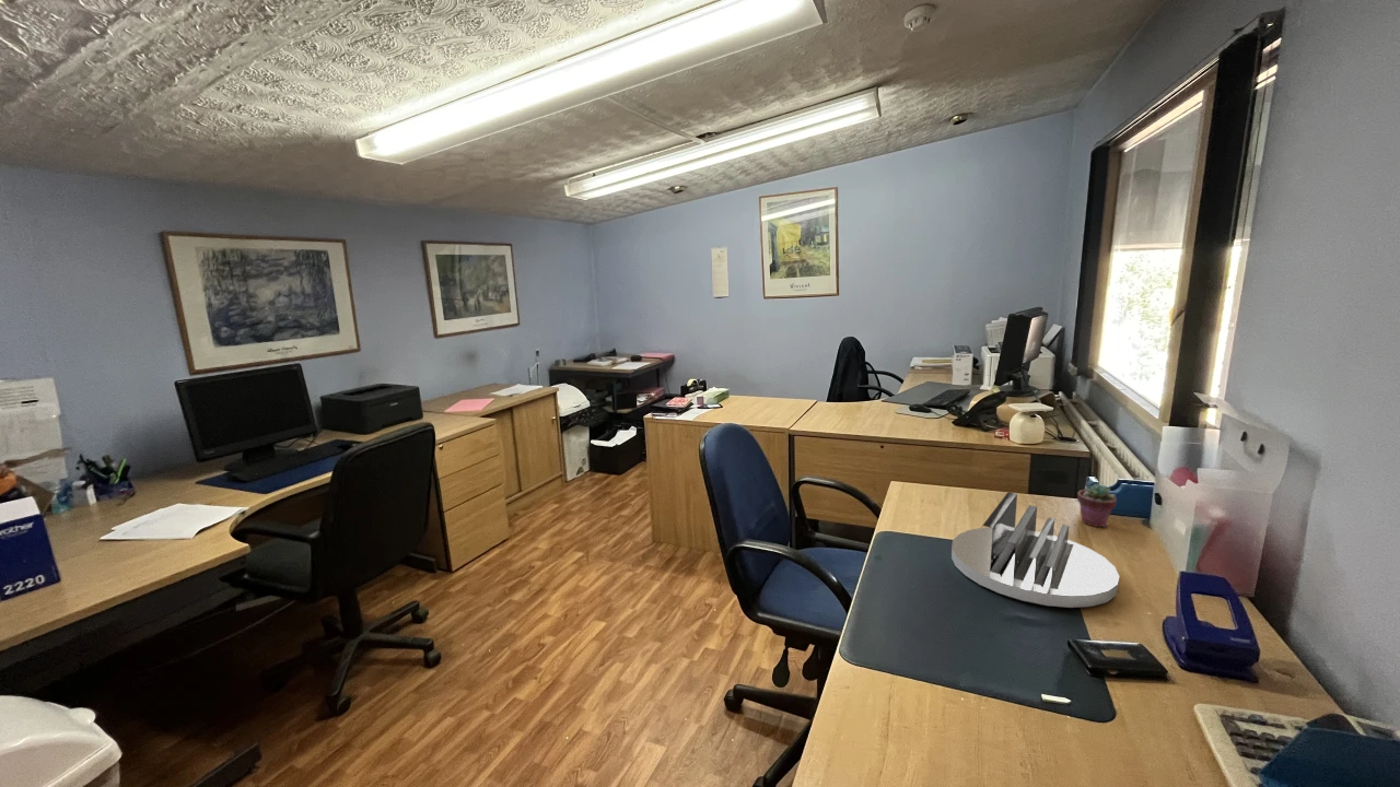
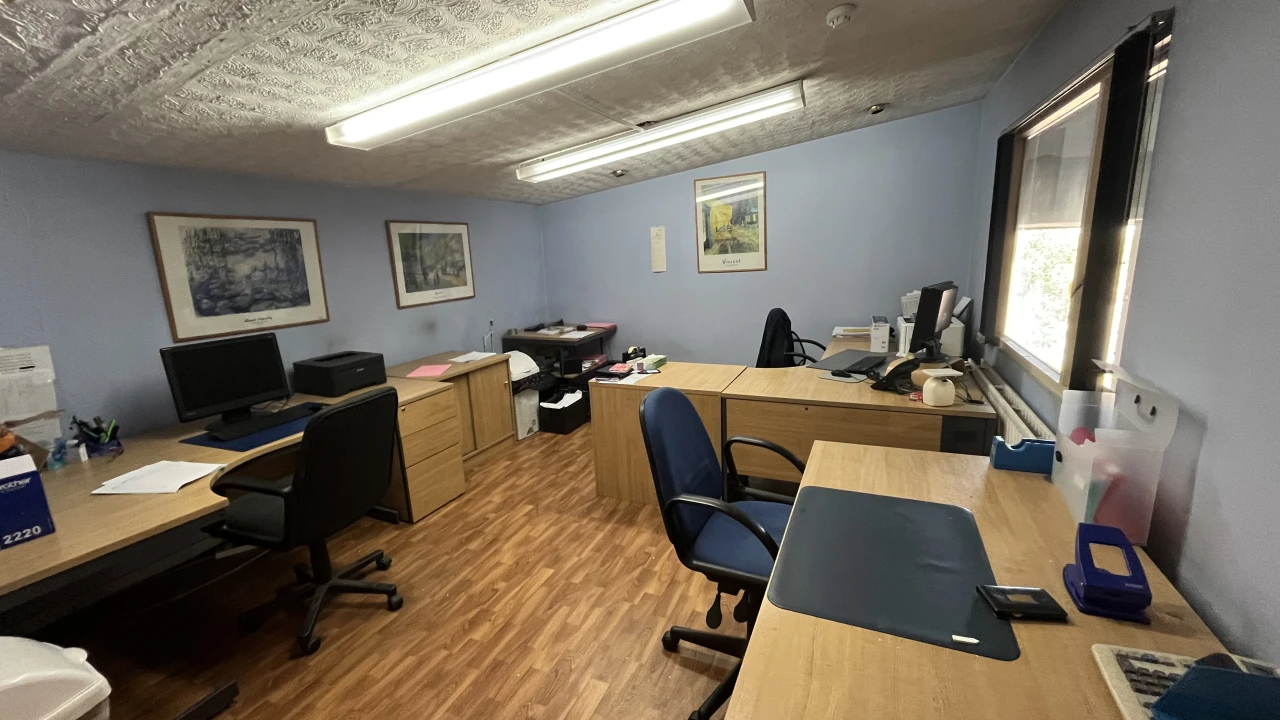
- potted succulent [1076,483,1118,528]
- desk organizer [950,491,1120,609]
